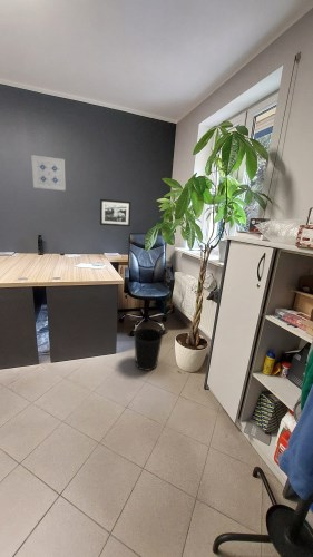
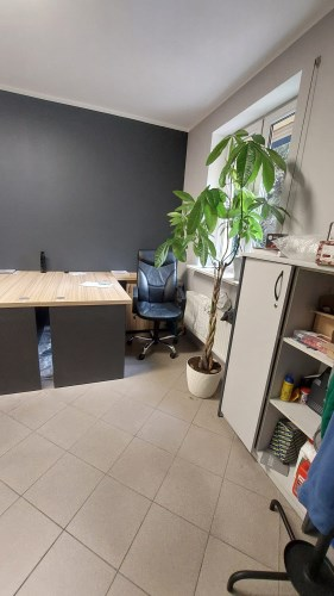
- wastebasket [133,326,164,372]
- picture frame [99,198,133,227]
- wall art [30,154,67,192]
